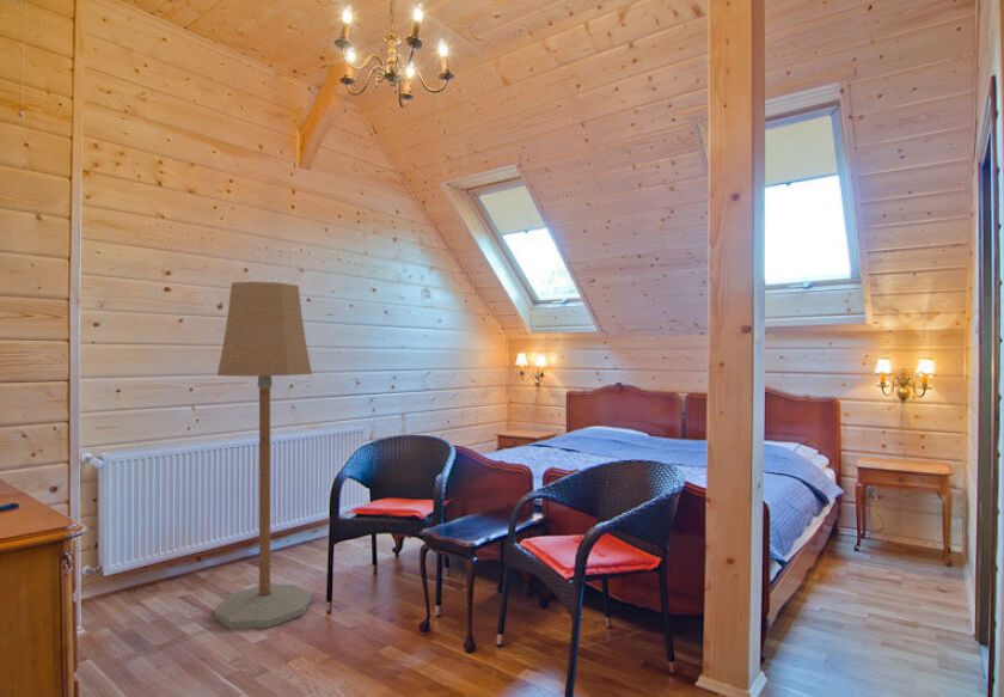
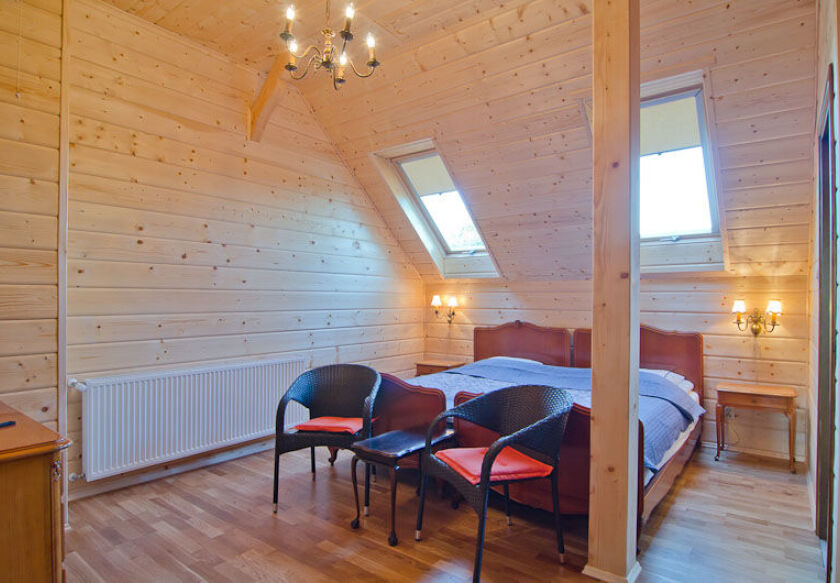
- floor lamp [213,281,313,630]
